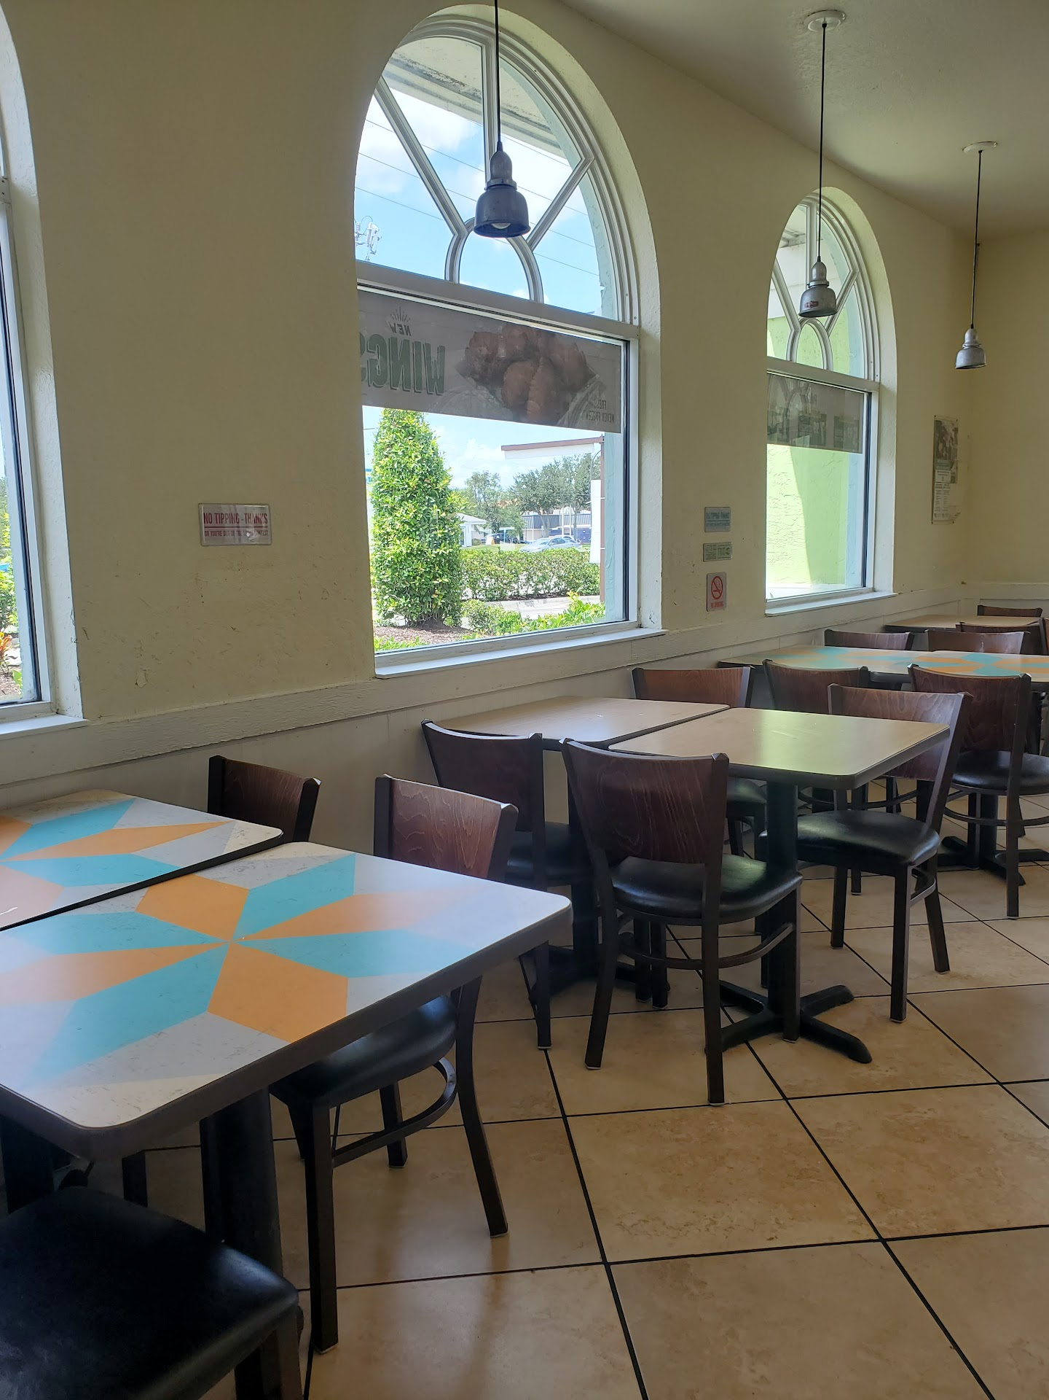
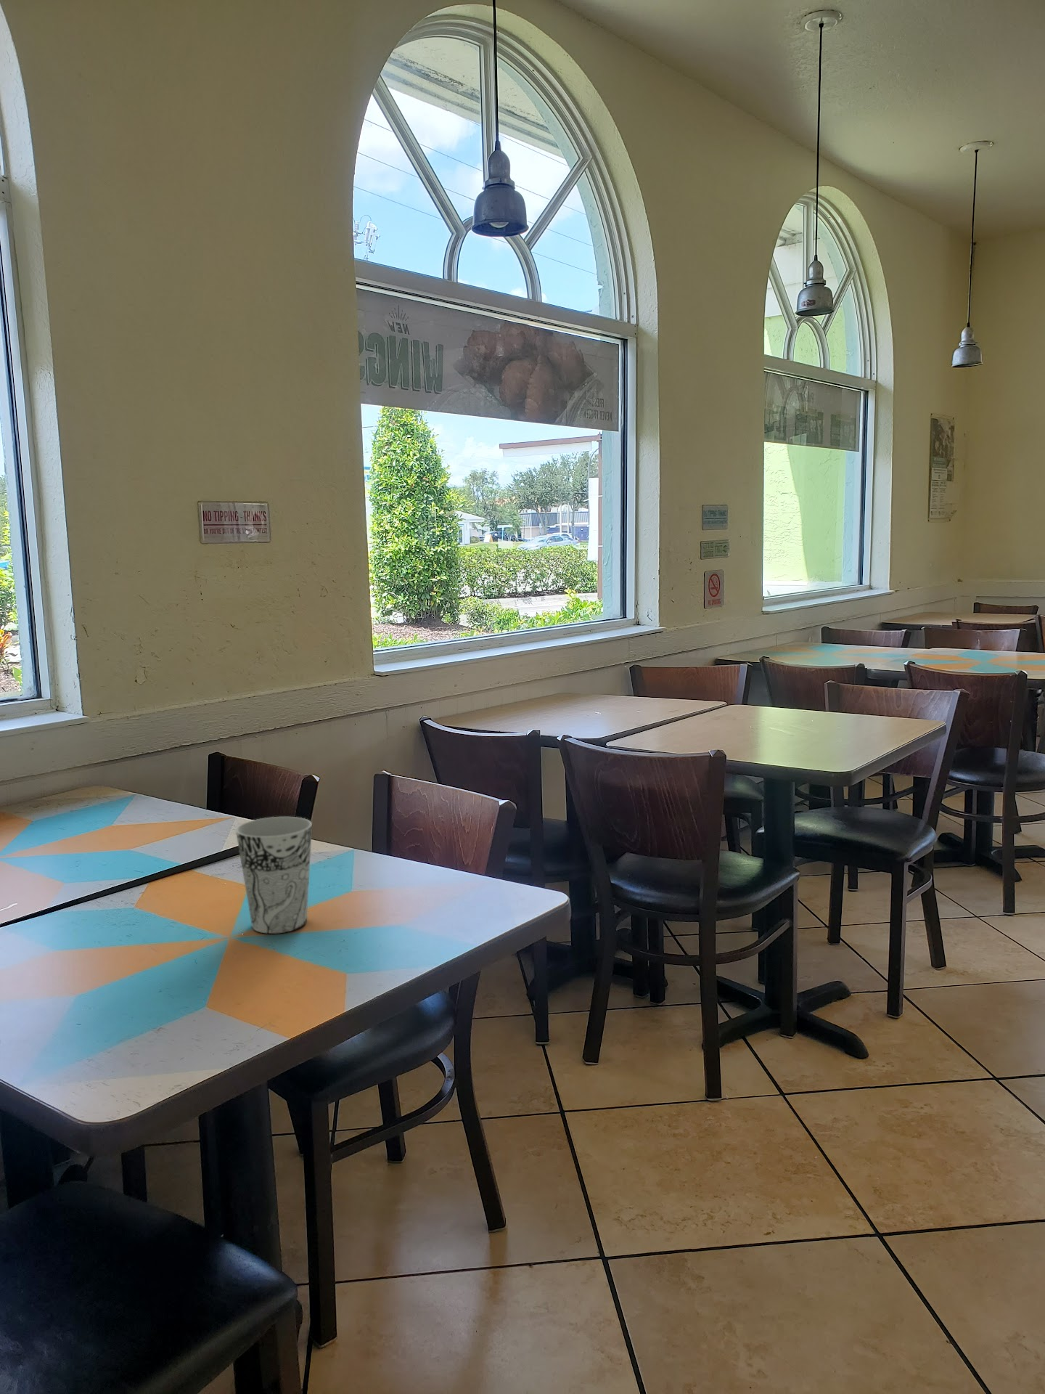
+ cup [235,816,313,934]
